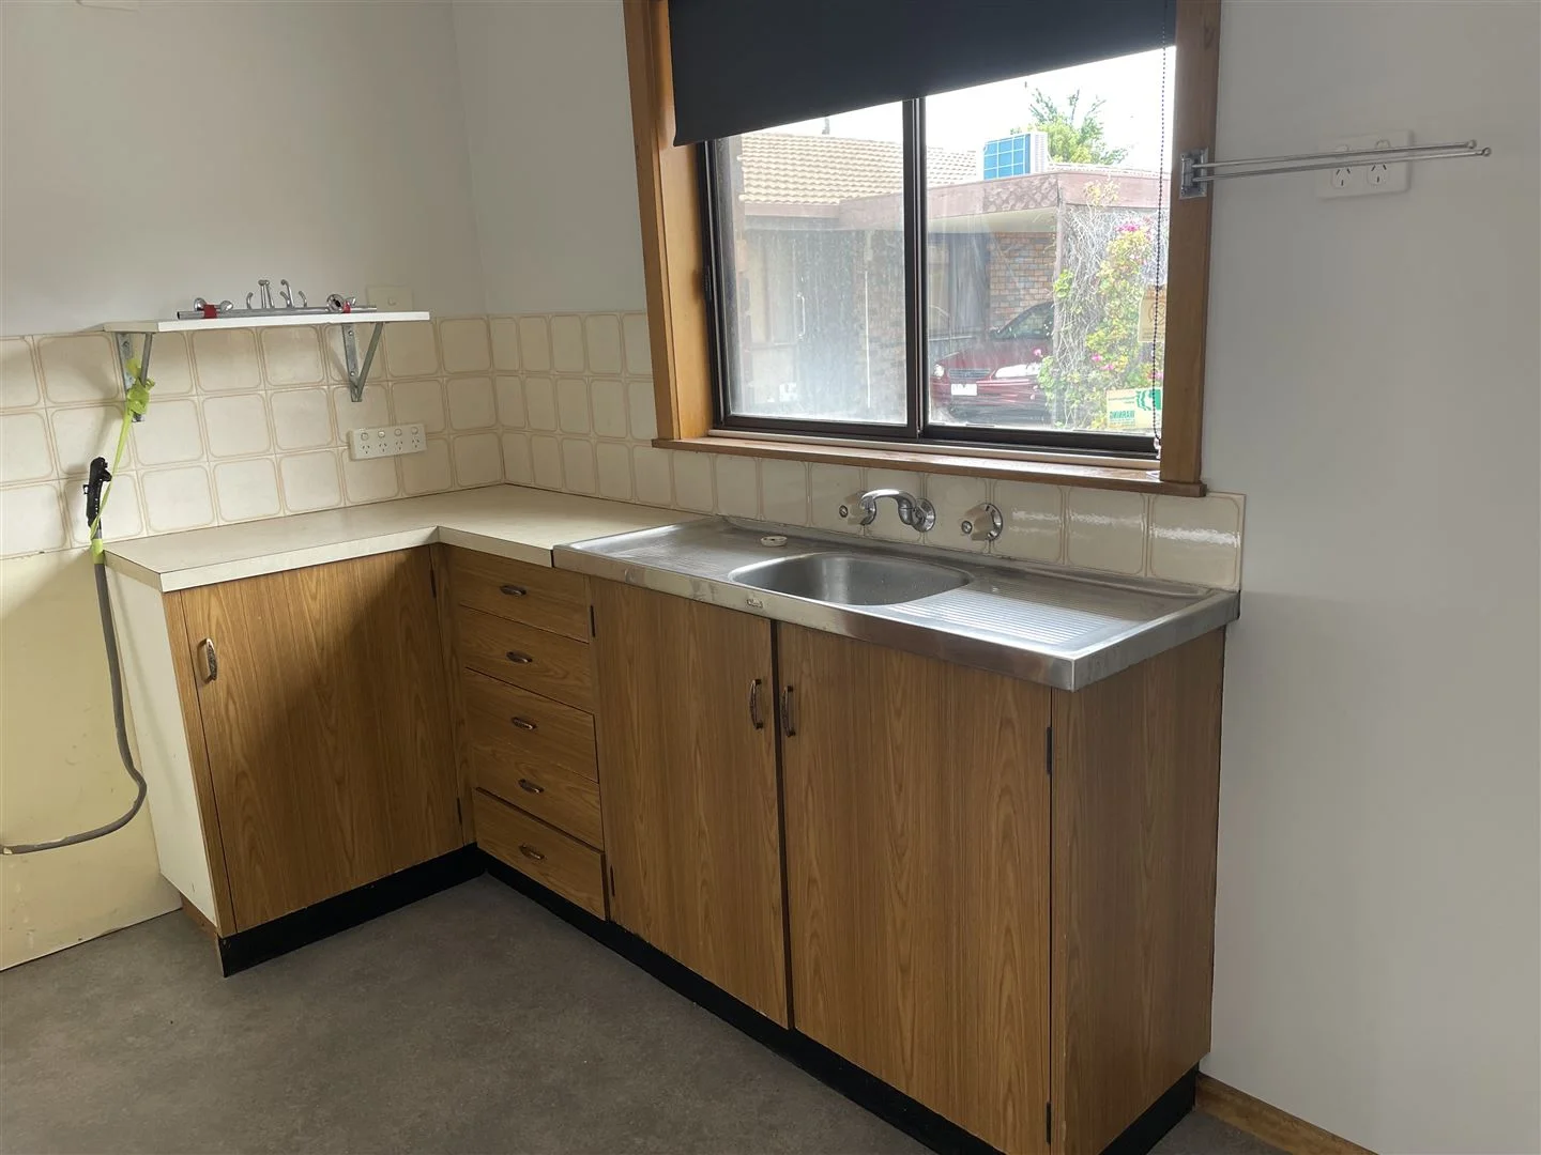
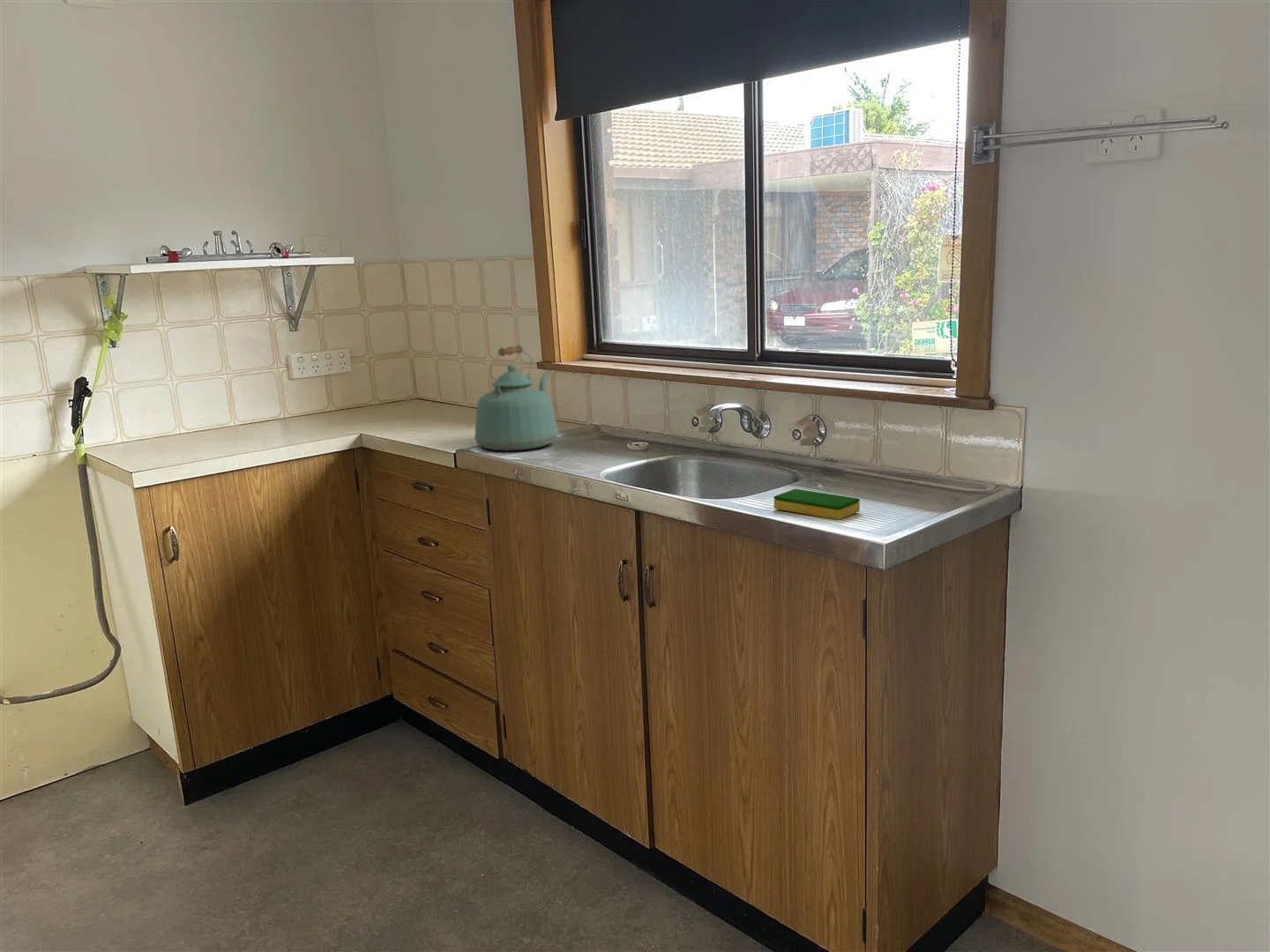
+ dish sponge [773,488,861,521]
+ kettle [474,345,559,452]
